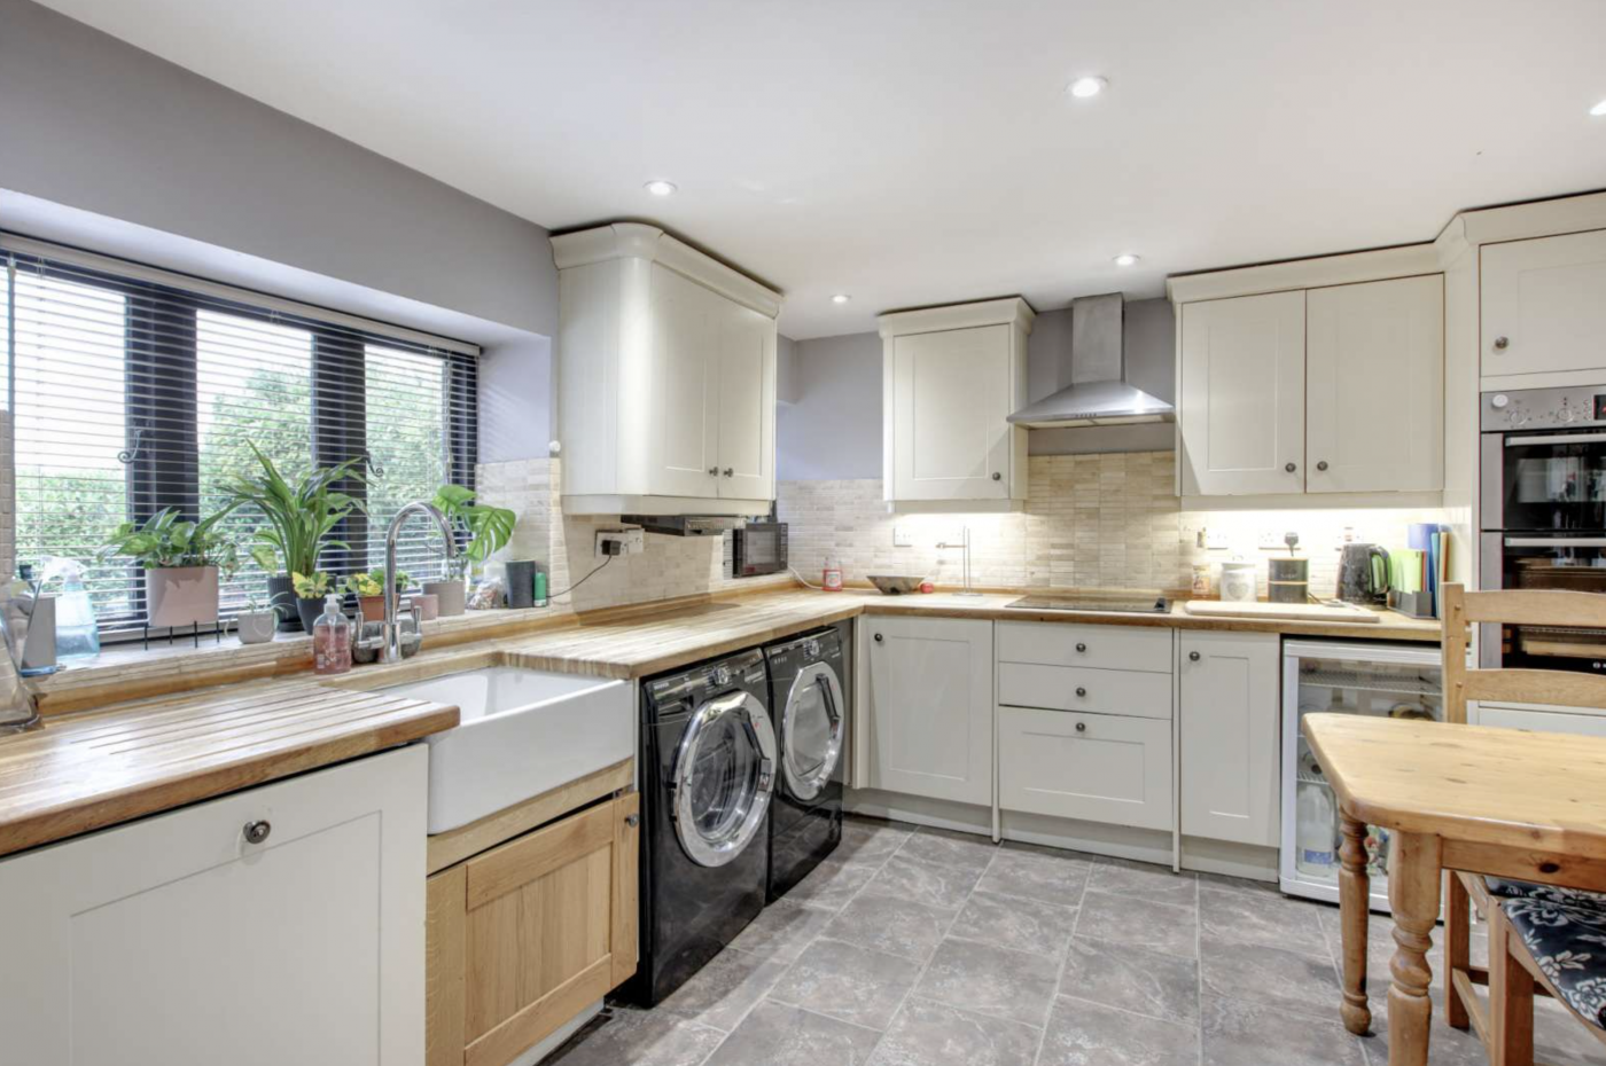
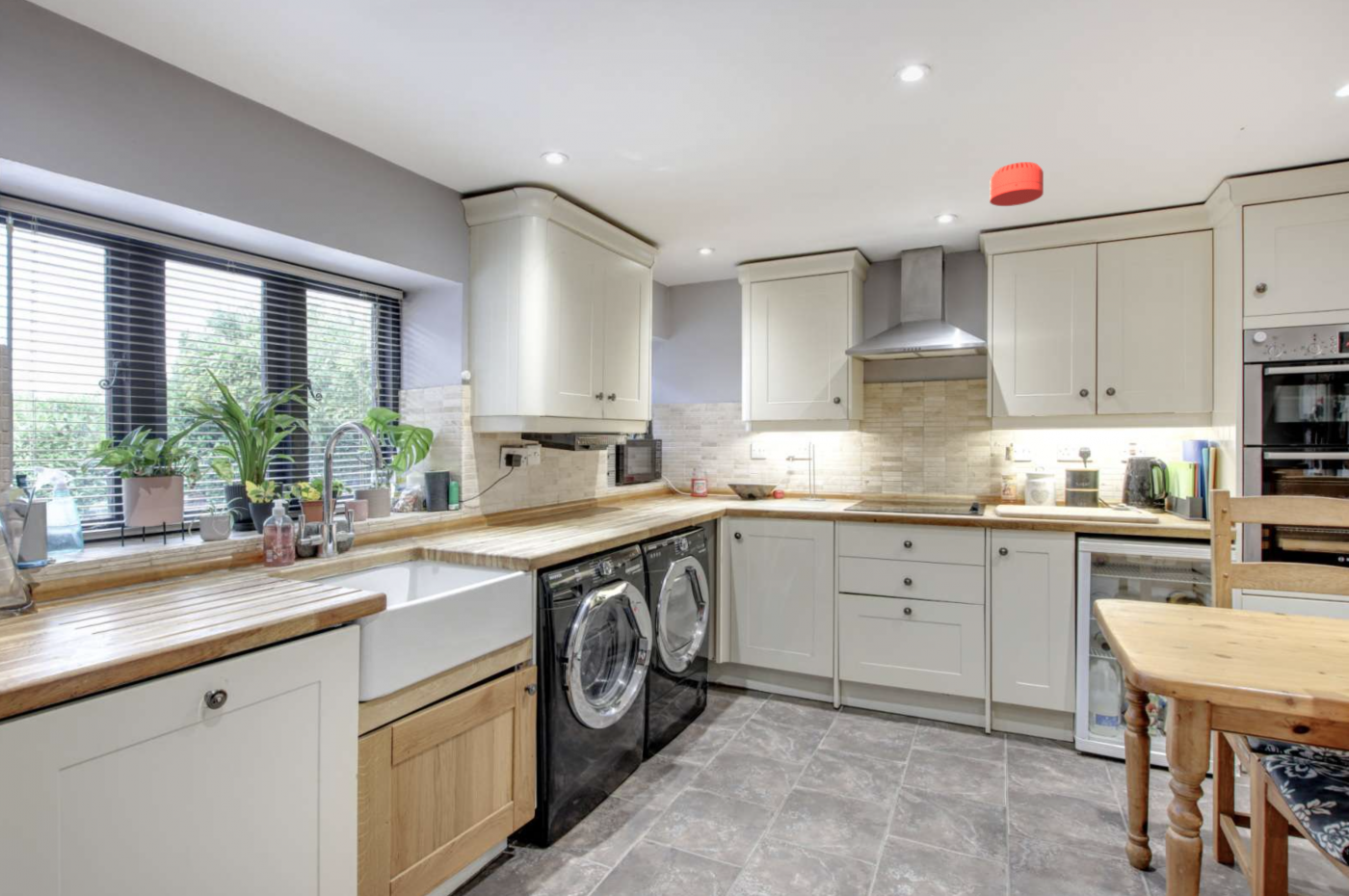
+ smoke detector [989,161,1045,207]
